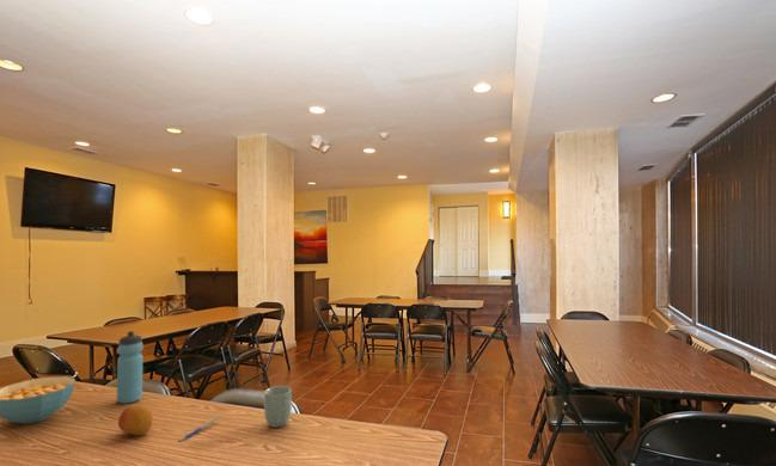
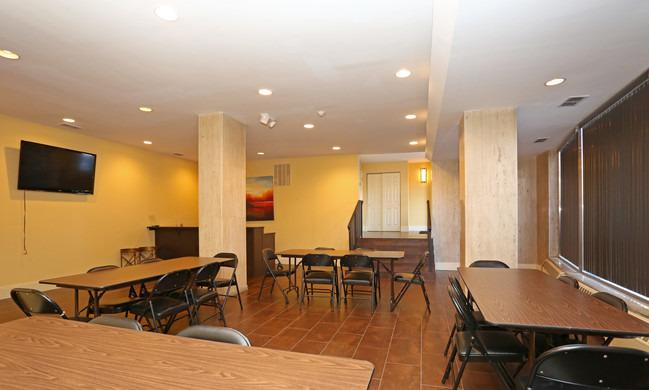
- cup [263,385,293,428]
- fruit [117,403,154,437]
- water bottle [116,330,143,405]
- pen [177,416,220,443]
- cereal bowl [0,375,77,425]
